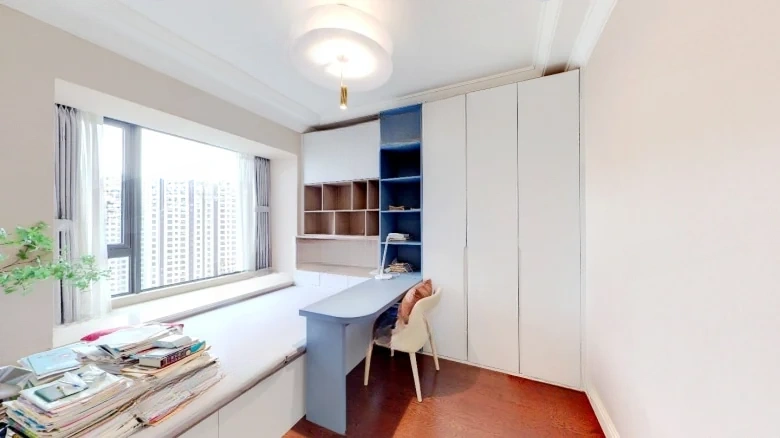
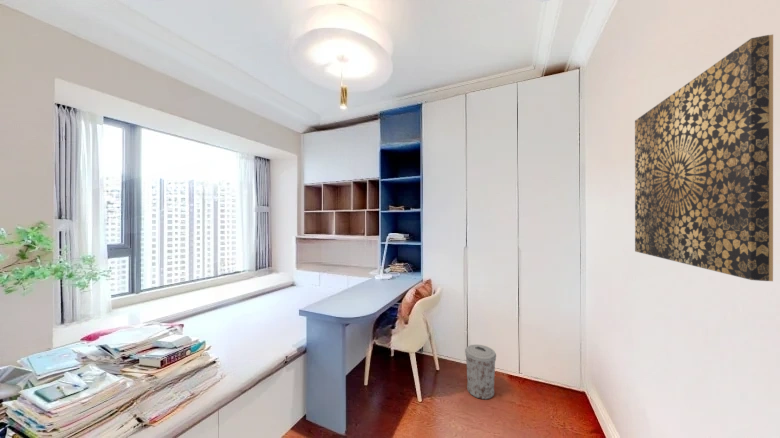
+ trash can [464,344,497,400]
+ wall art [634,34,774,282]
